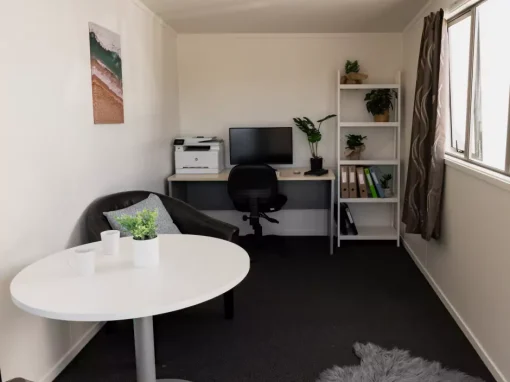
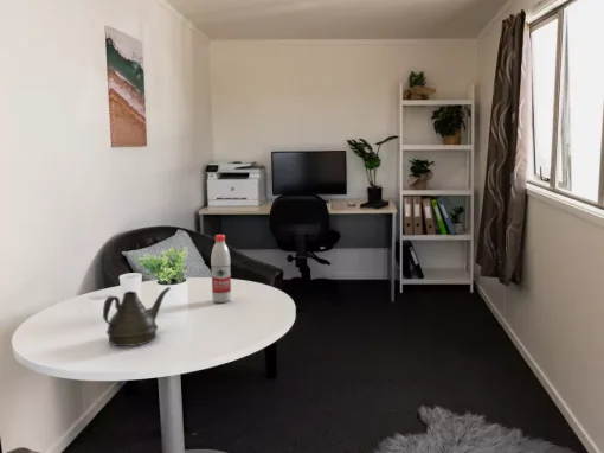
+ teapot [102,286,172,347]
+ water bottle [210,234,232,304]
